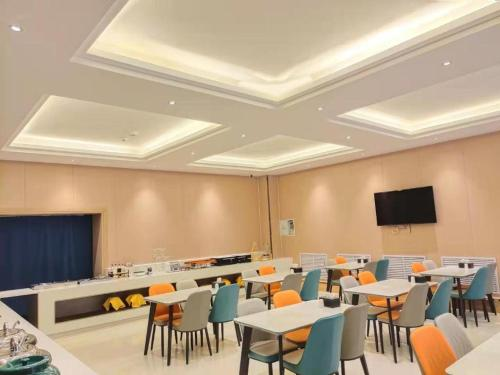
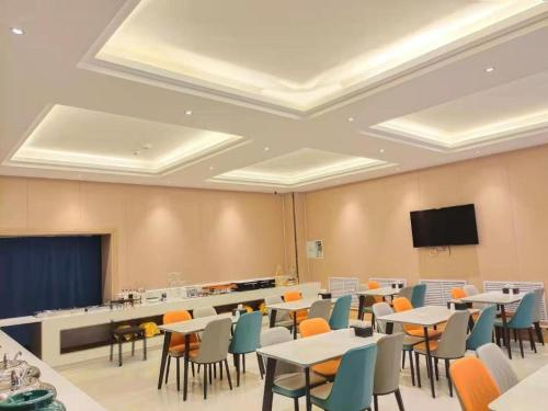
+ dining chair [109,297,148,367]
